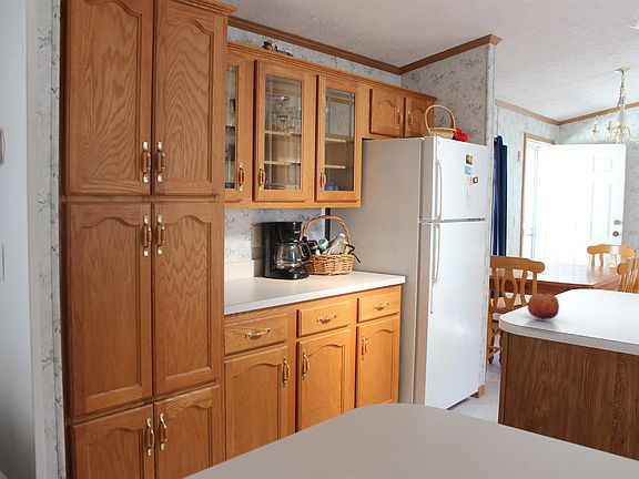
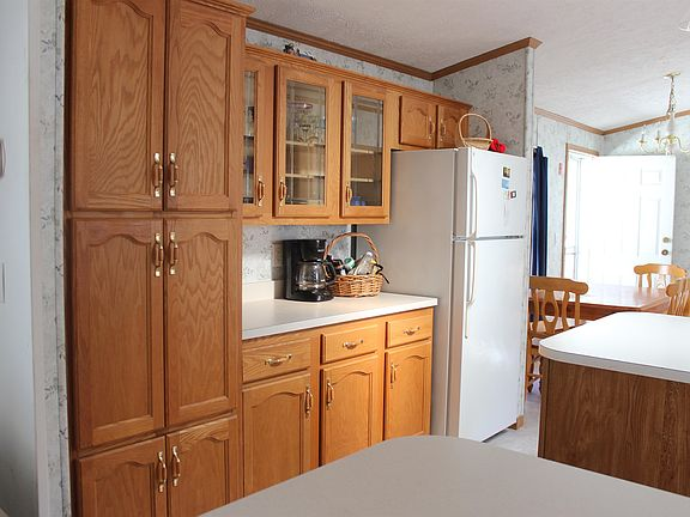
- fruit [527,289,560,320]
